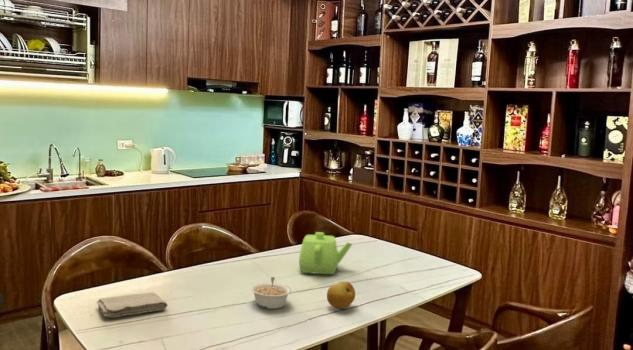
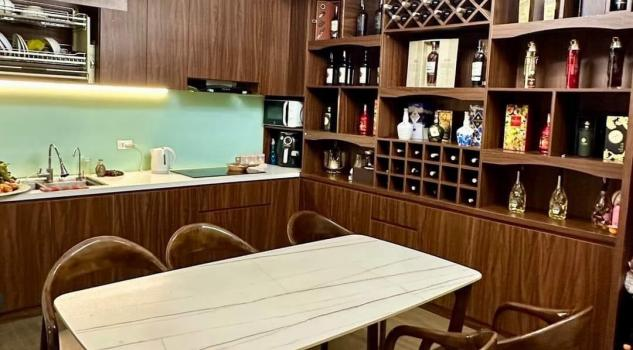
- legume [249,276,292,310]
- fruit [326,280,356,310]
- teapot [298,231,353,275]
- washcloth [95,291,168,319]
